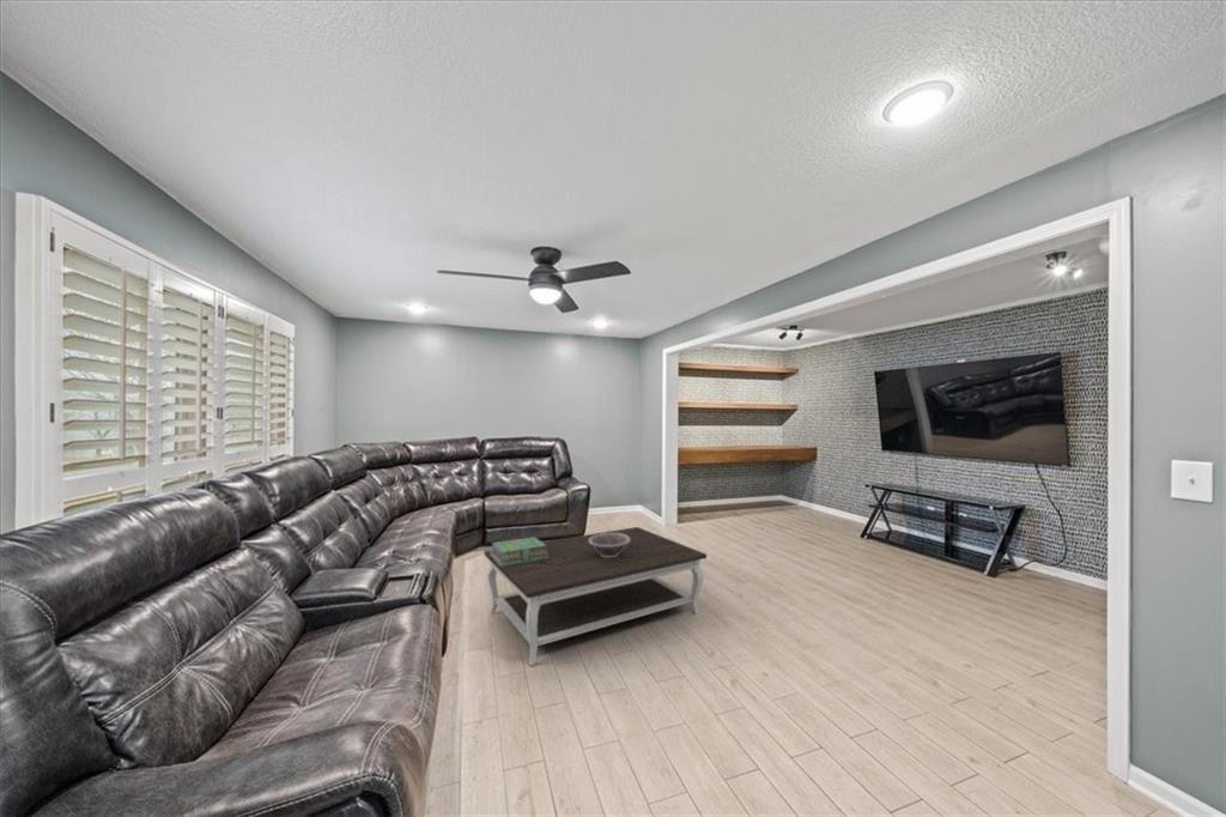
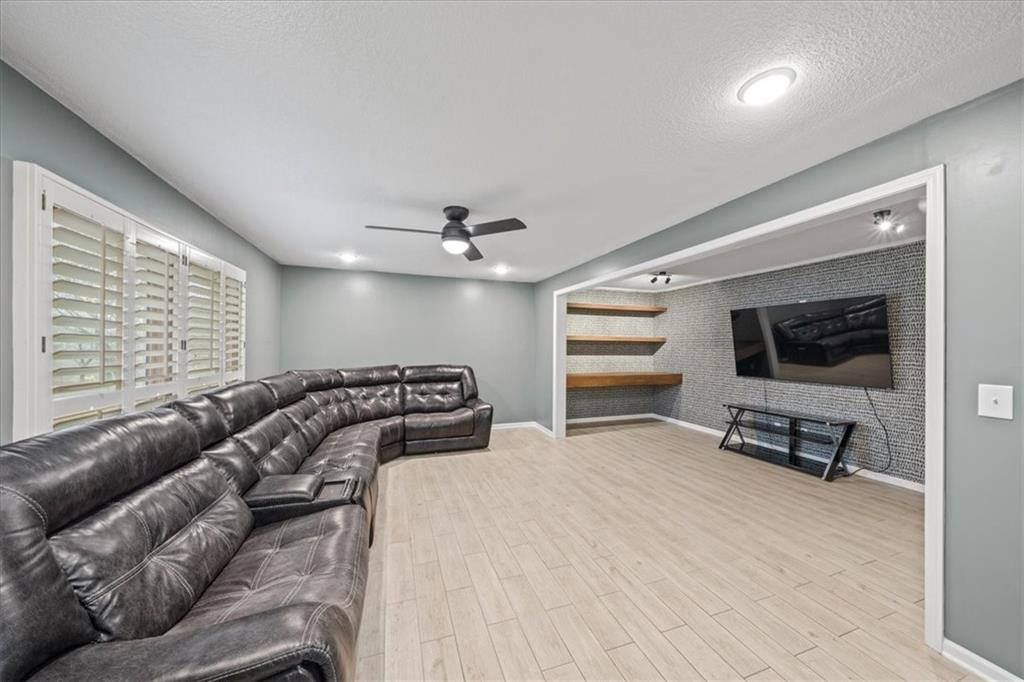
- coffee table [482,526,708,667]
- stack of books [490,535,548,567]
- decorative bowl [589,532,630,557]
